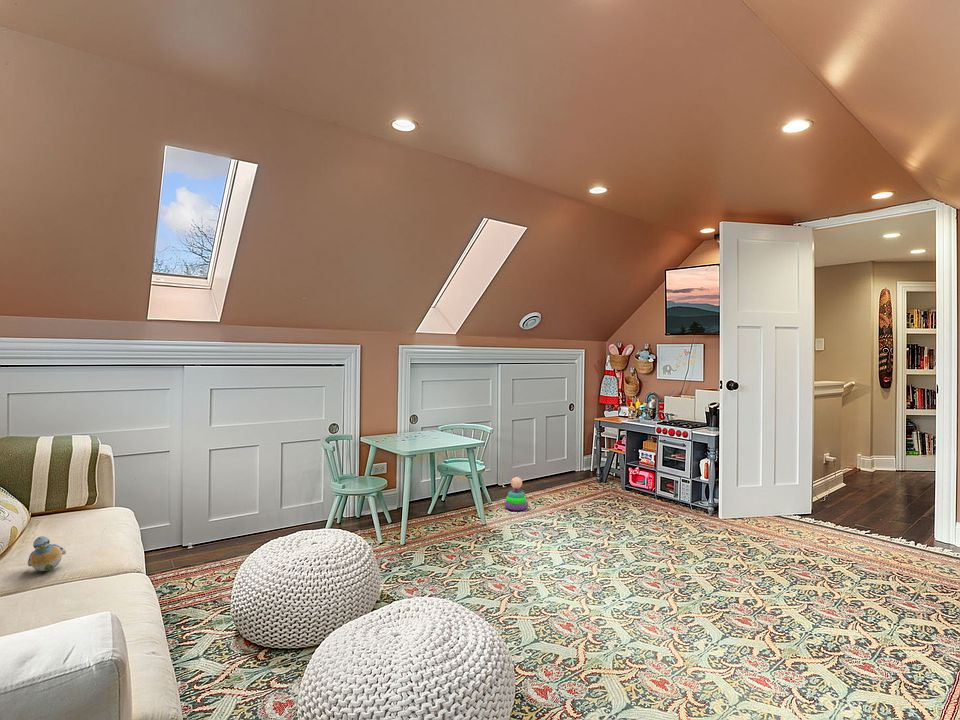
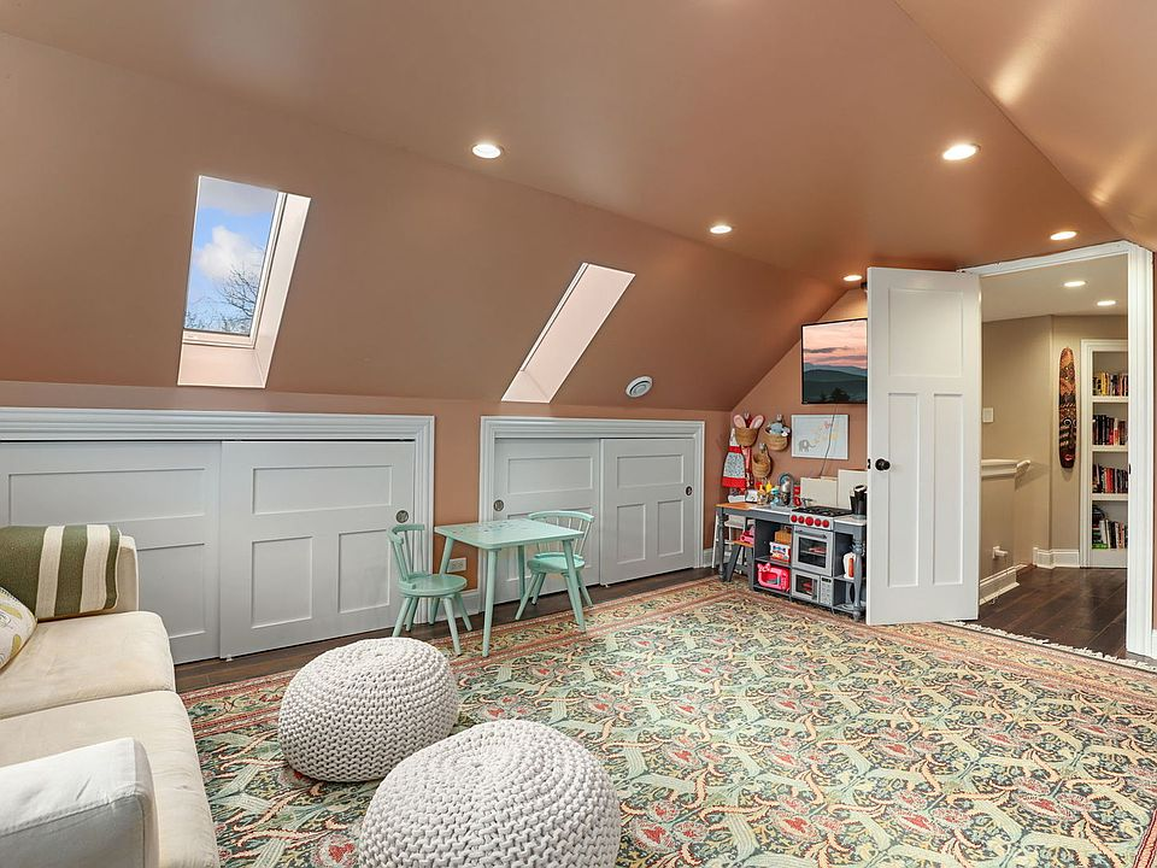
- stacking toy [504,475,529,511]
- plush toy [27,535,67,572]
